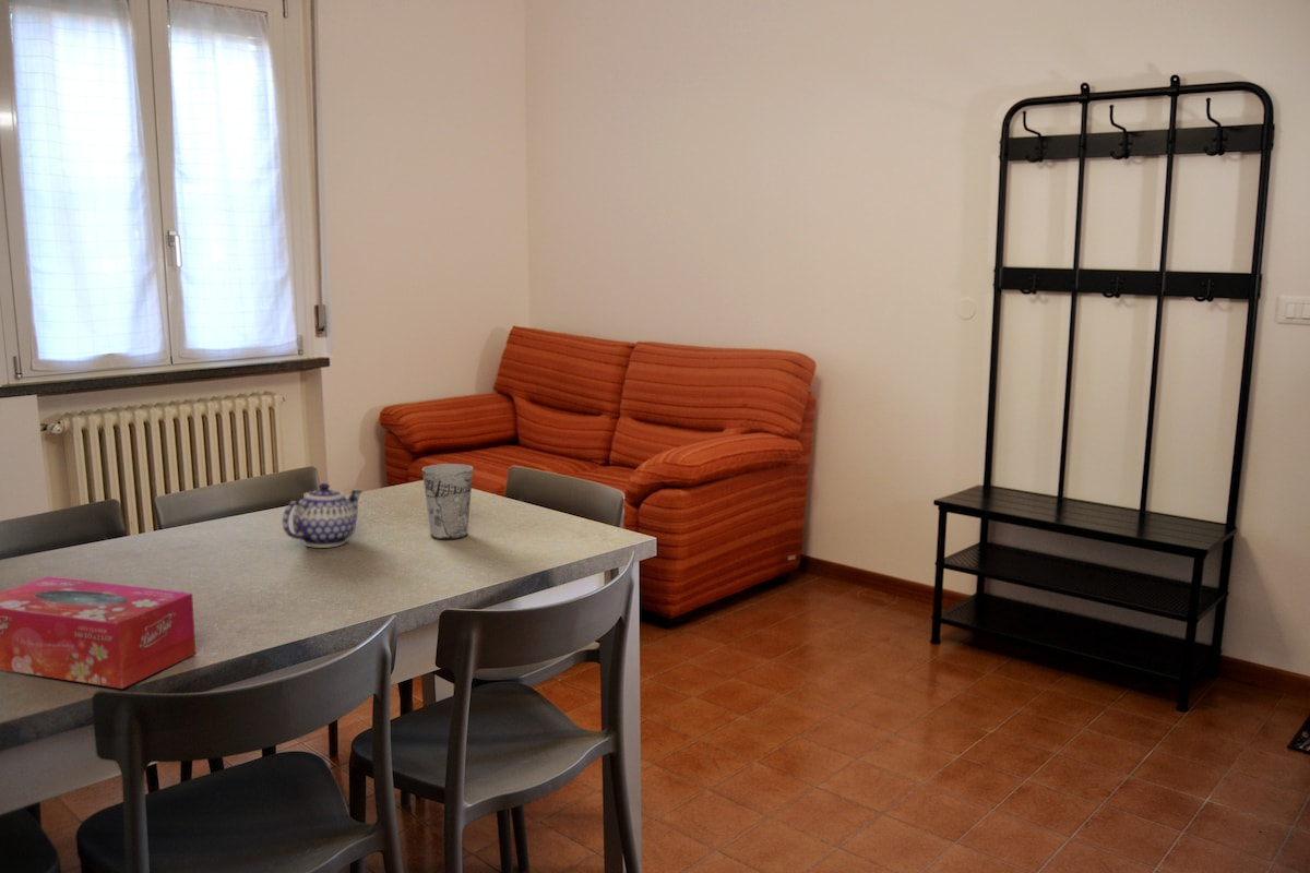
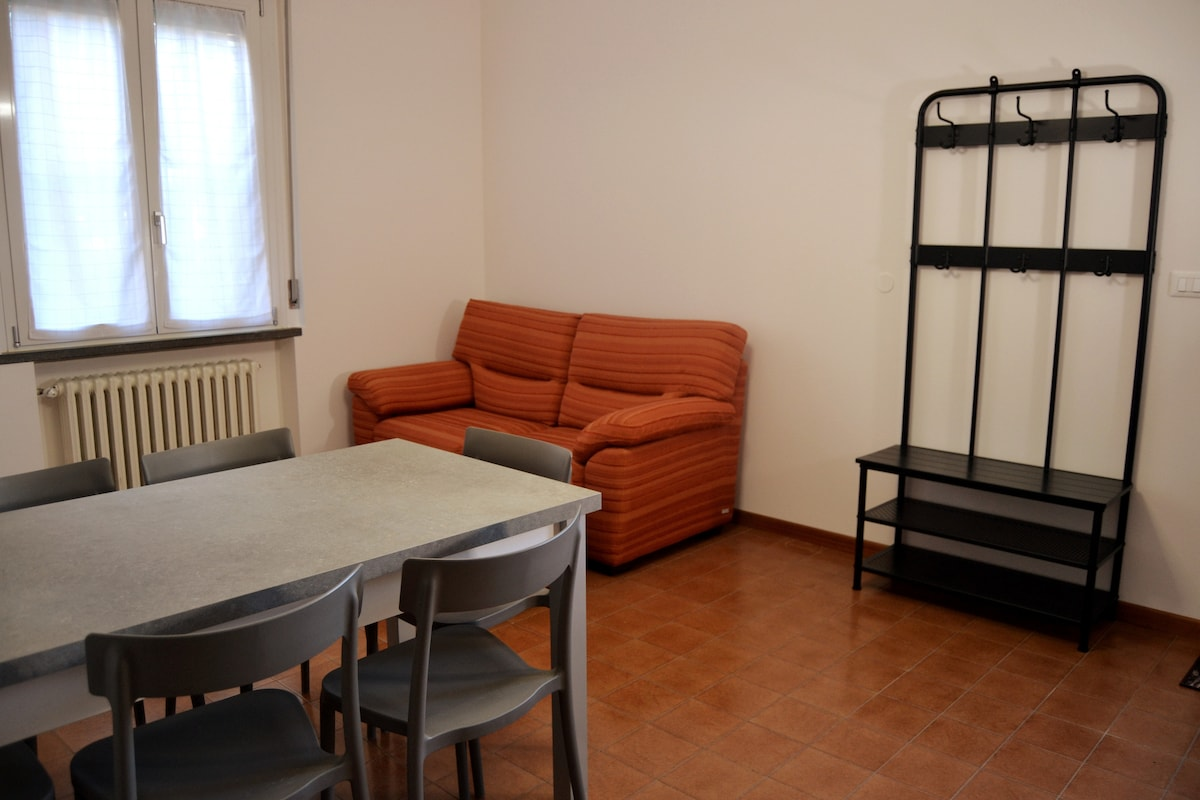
- tissue box [0,575,196,690]
- cup [421,463,474,540]
- teapot [282,482,364,549]
